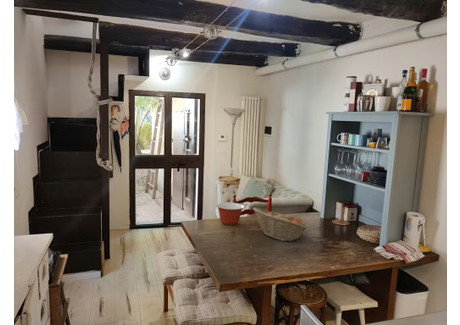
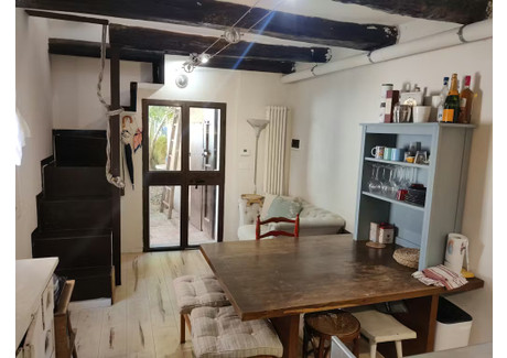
- mixing bowl [215,202,245,226]
- fruit basket [252,207,309,242]
